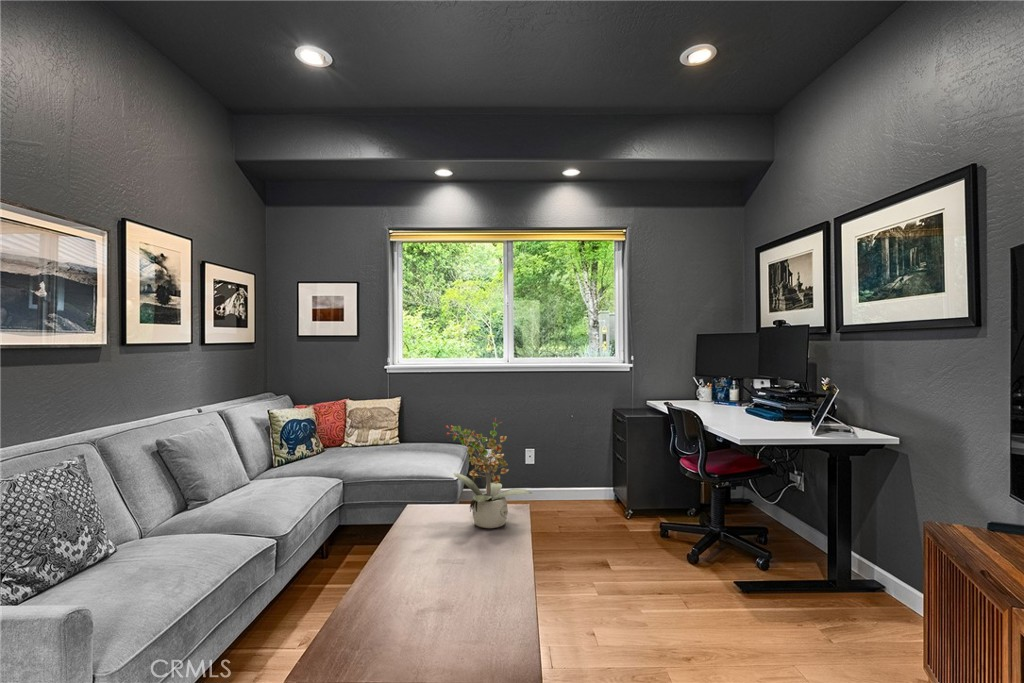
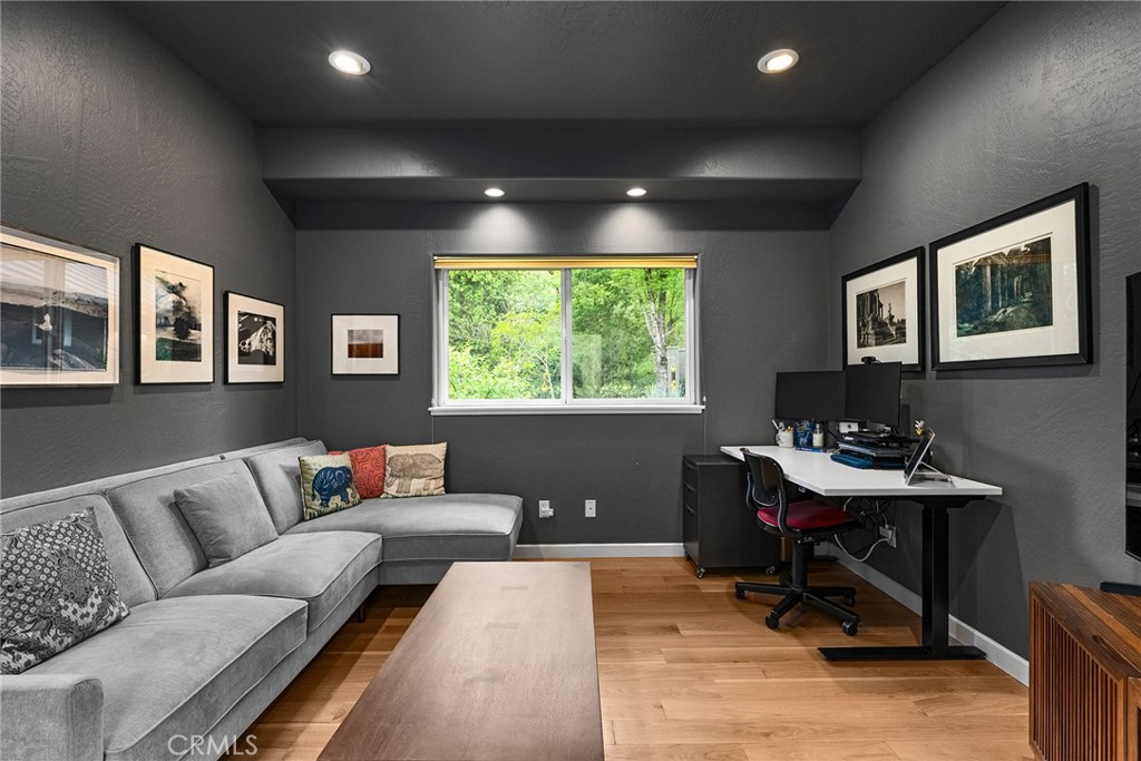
- potted plant [445,417,533,529]
